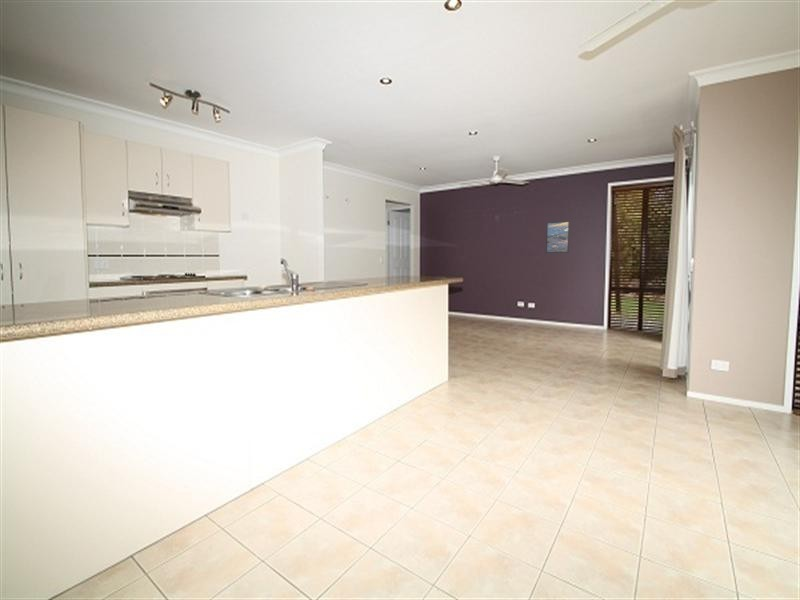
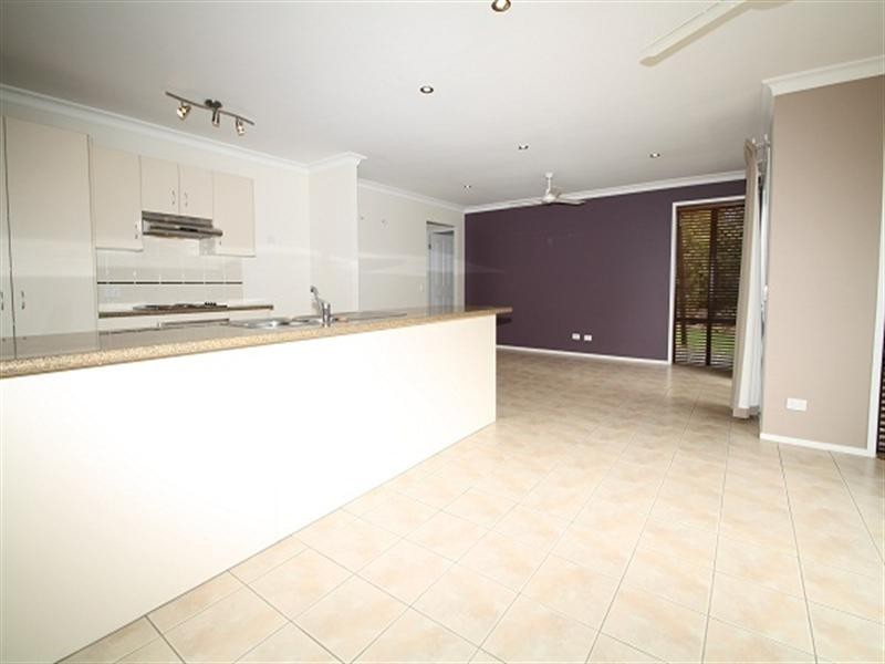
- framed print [545,220,571,254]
